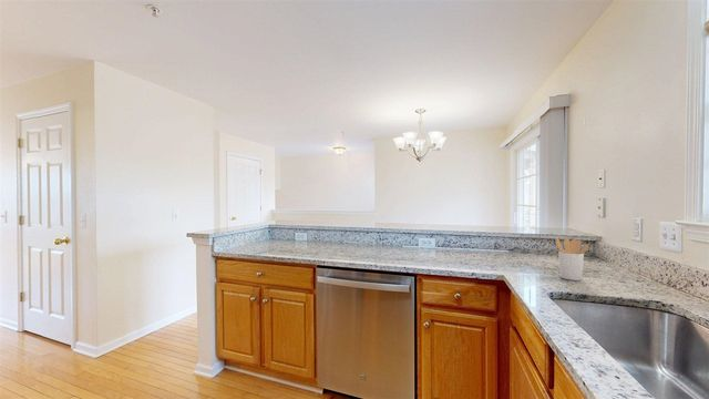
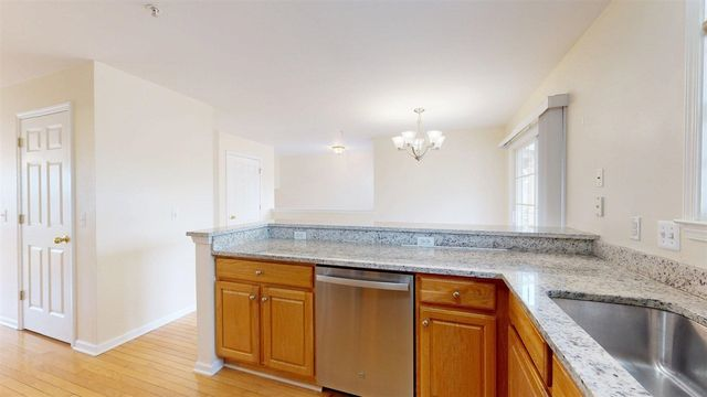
- utensil holder [555,237,590,282]
